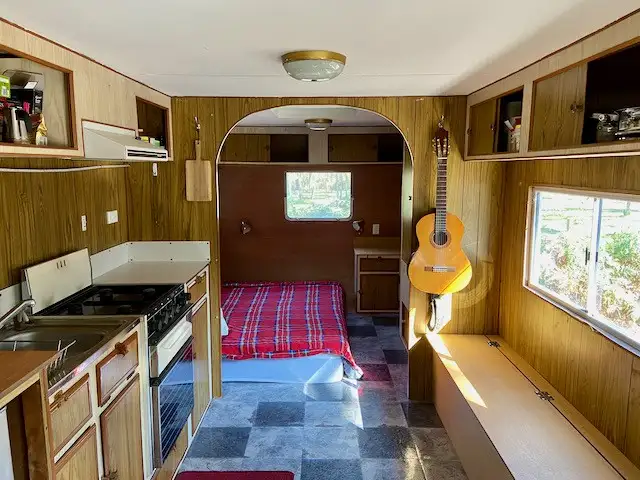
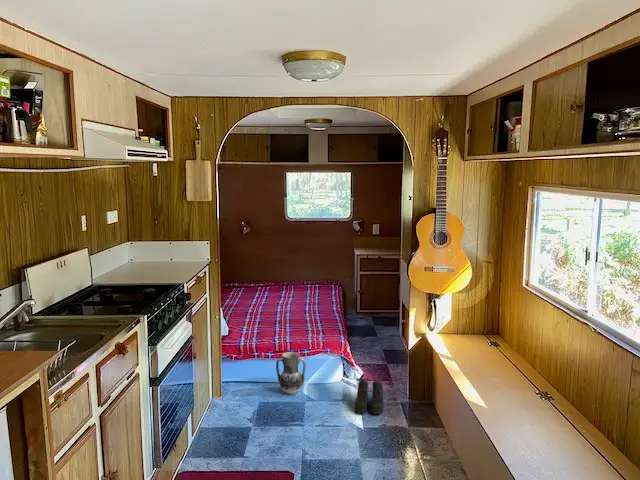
+ ceramic jug [275,351,306,395]
+ boots [354,379,385,415]
